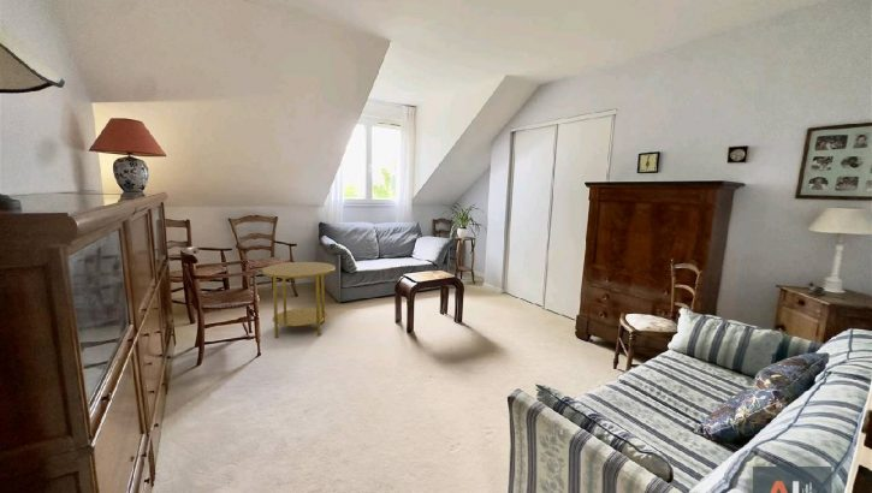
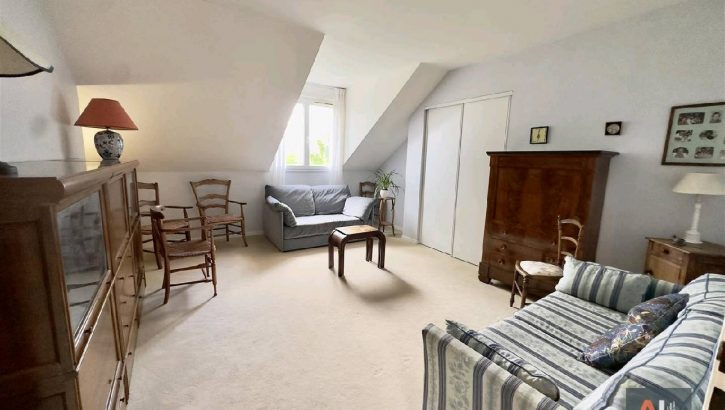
- side table [261,261,337,339]
